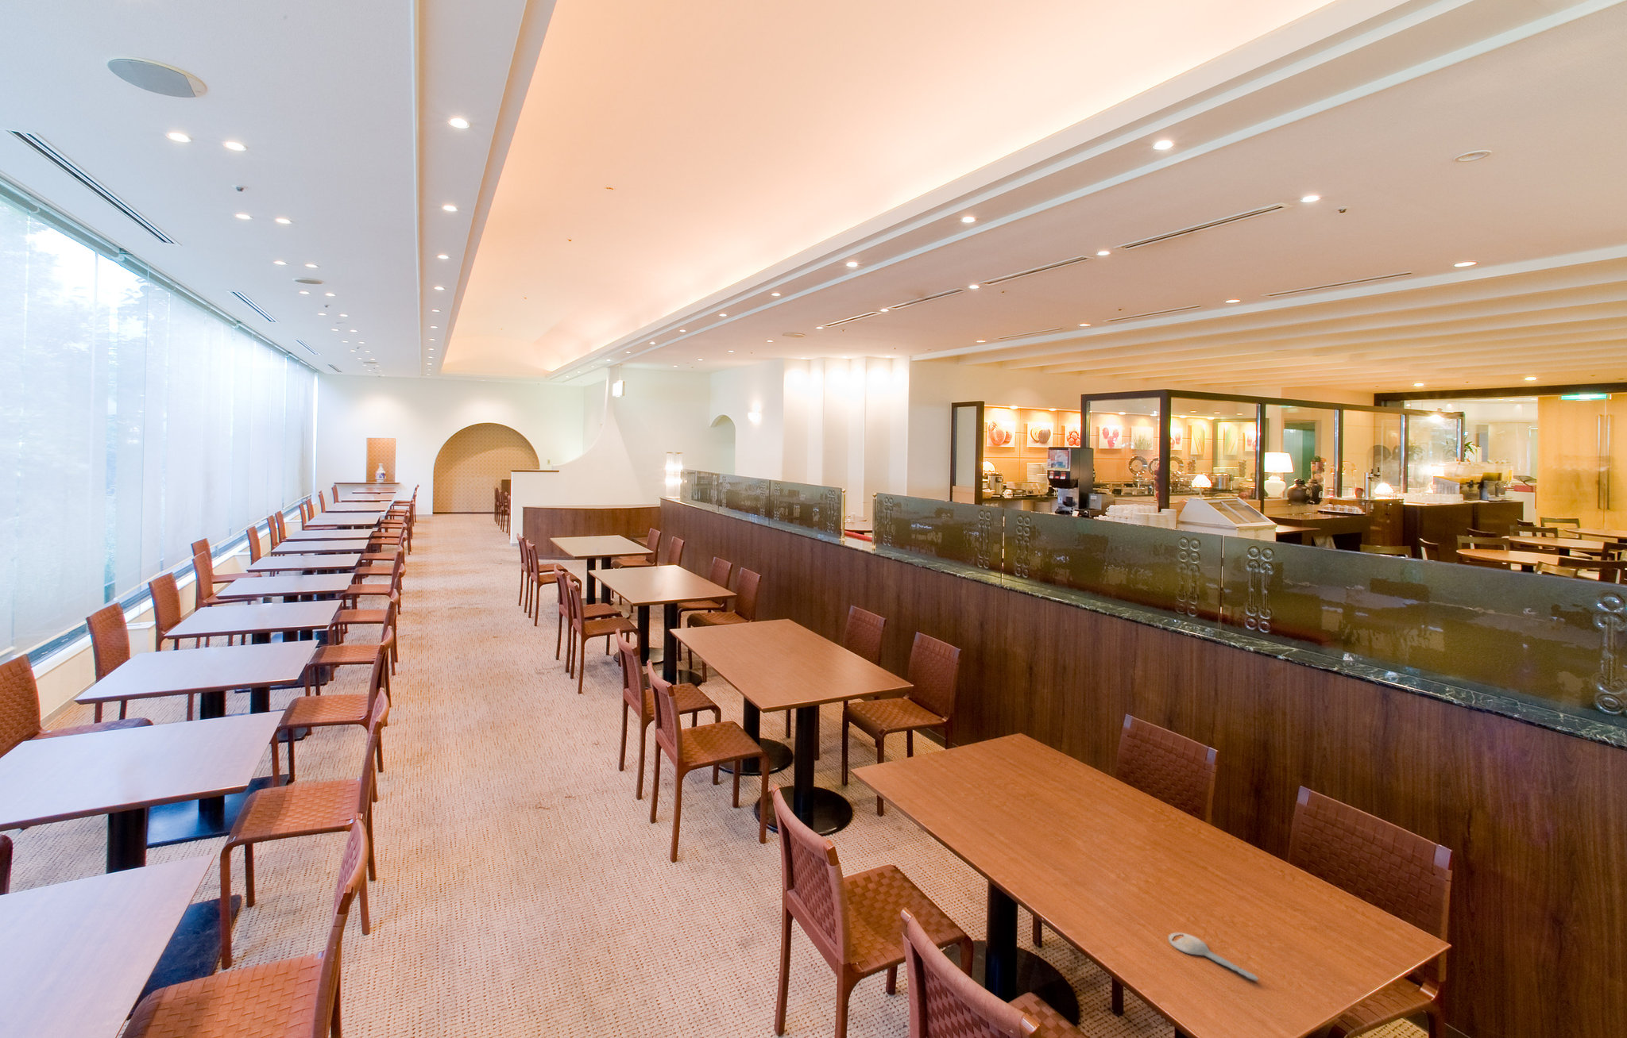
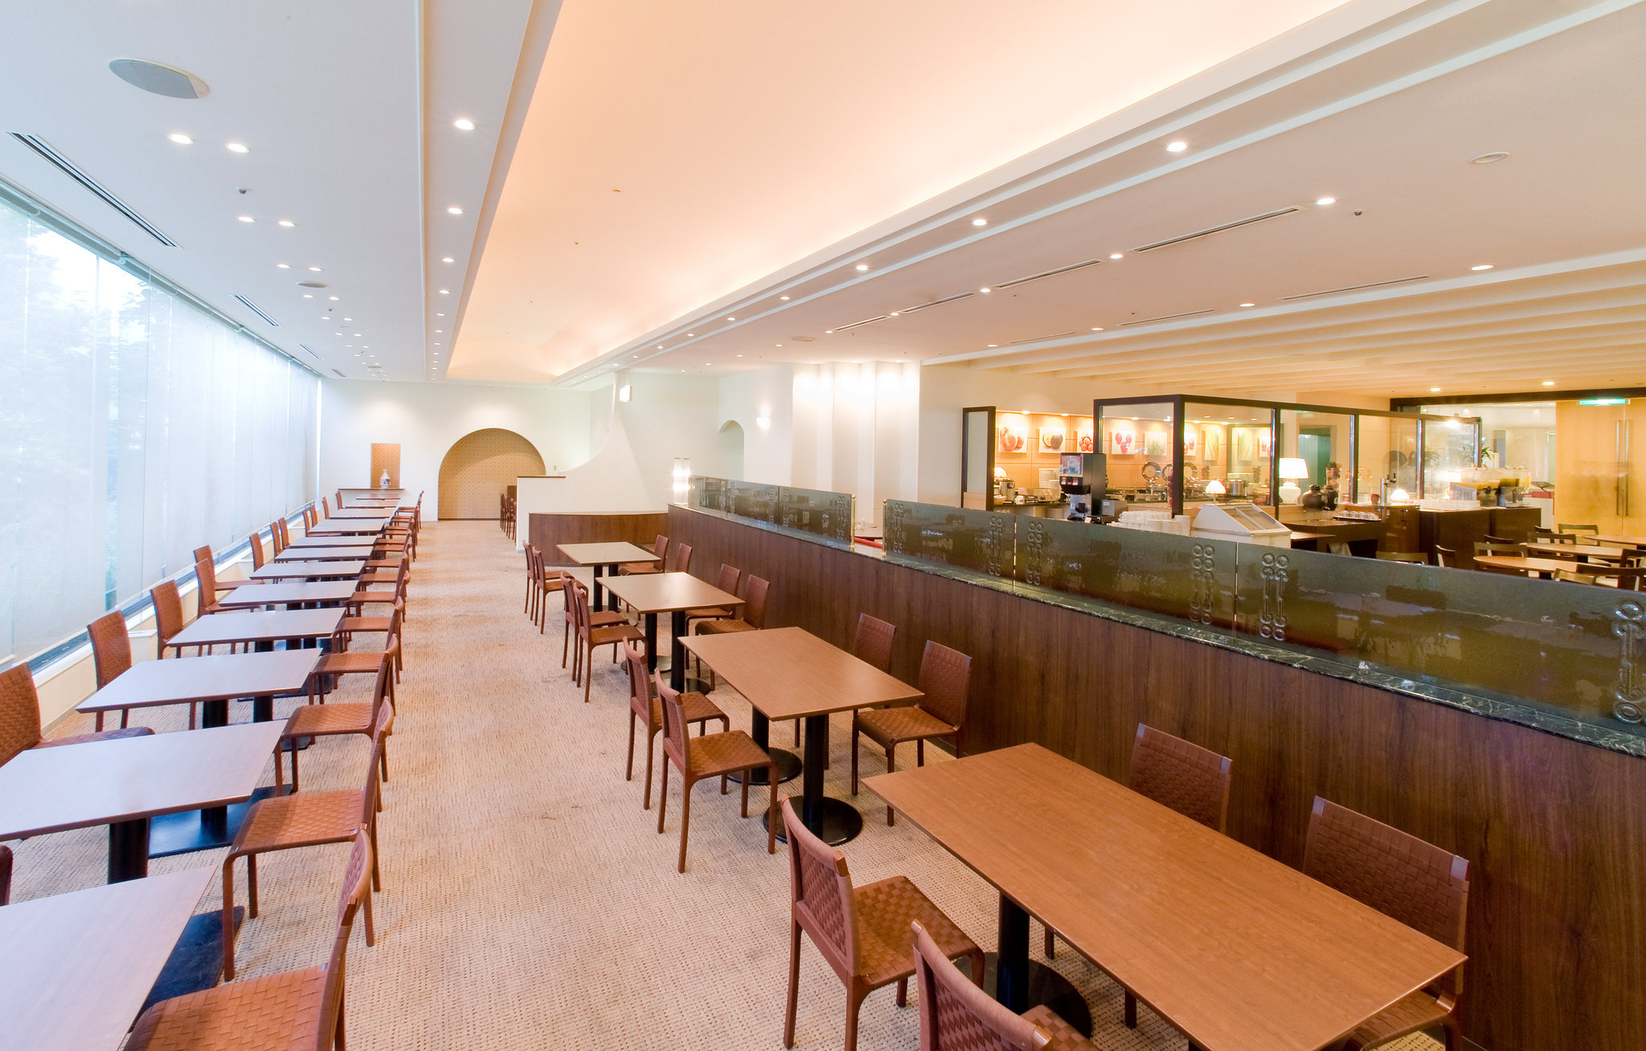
- key [1168,931,1259,981]
